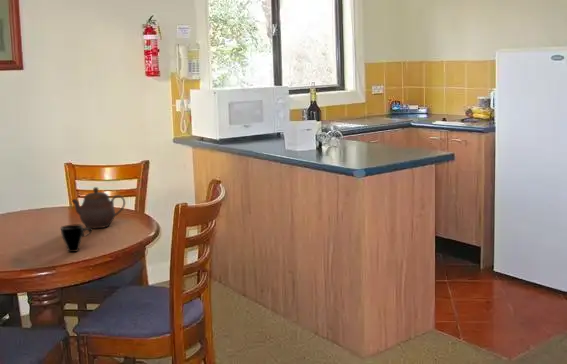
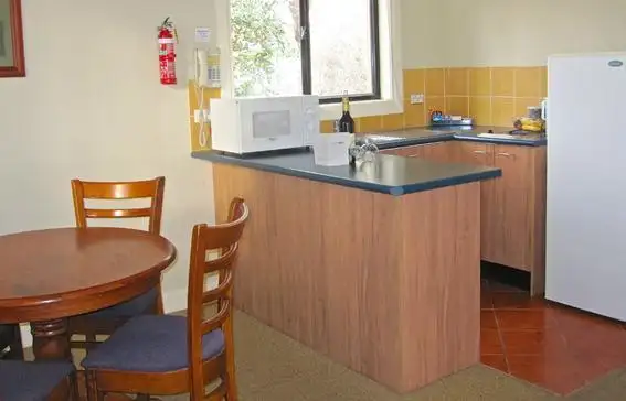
- cup [60,223,92,253]
- teapot [71,186,126,229]
